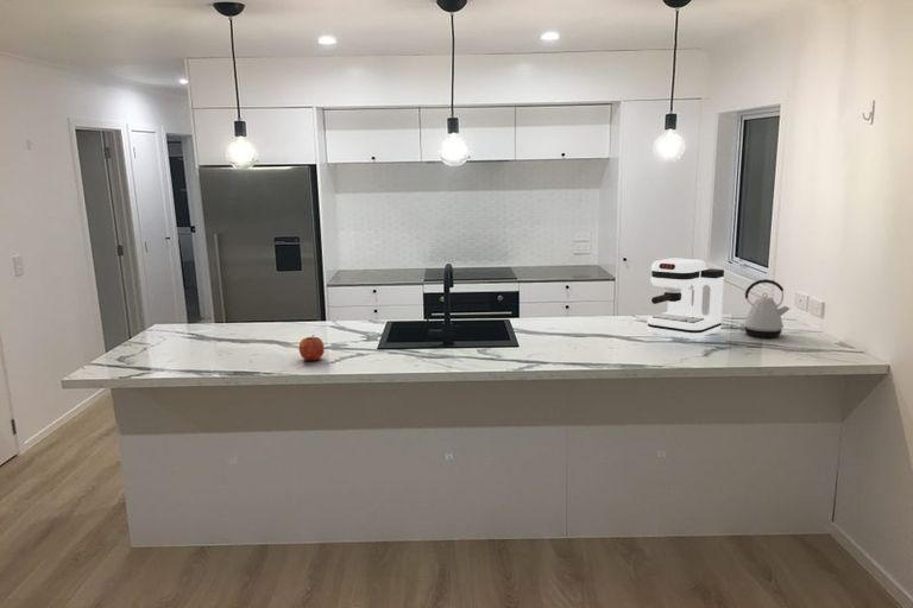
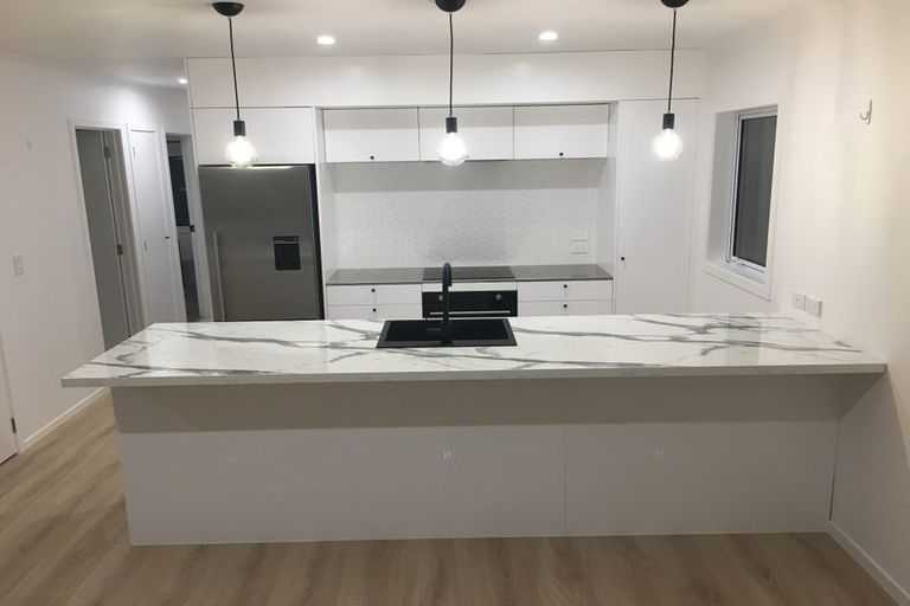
- coffee maker [646,258,725,341]
- fruit [298,334,326,362]
- kettle [739,278,791,338]
